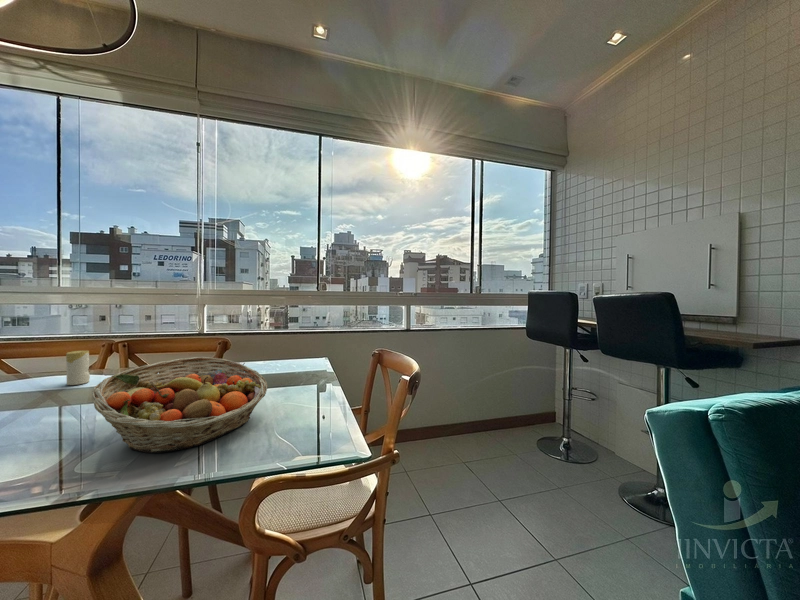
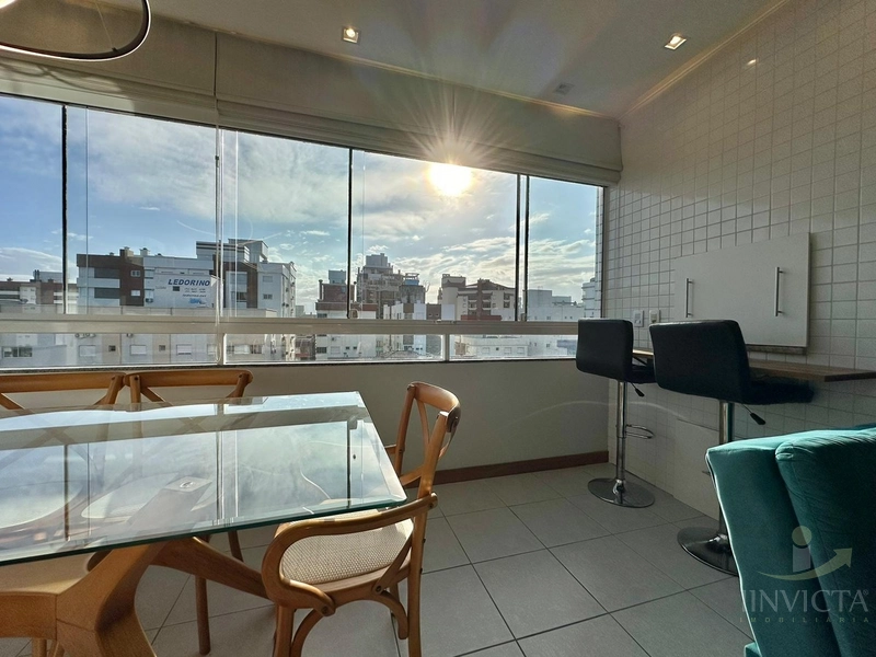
- candle [65,350,91,386]
- fruit basket [91,356,269,454]
